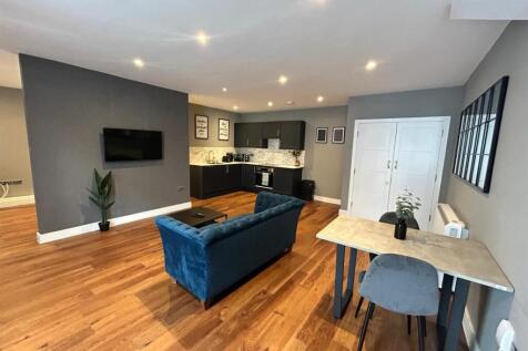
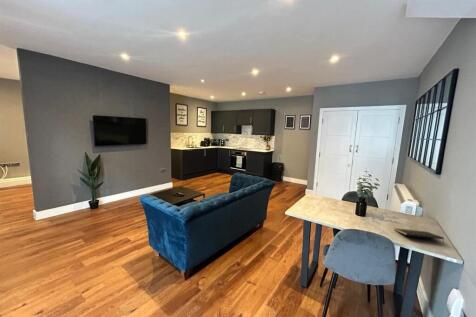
+ notepad [393,227,445,245]
